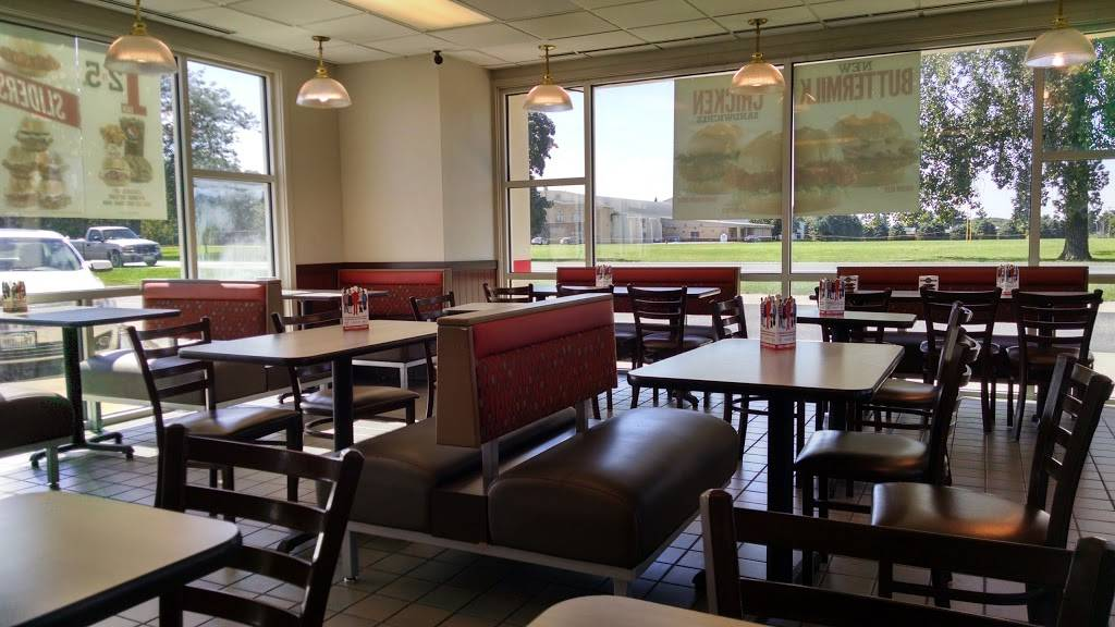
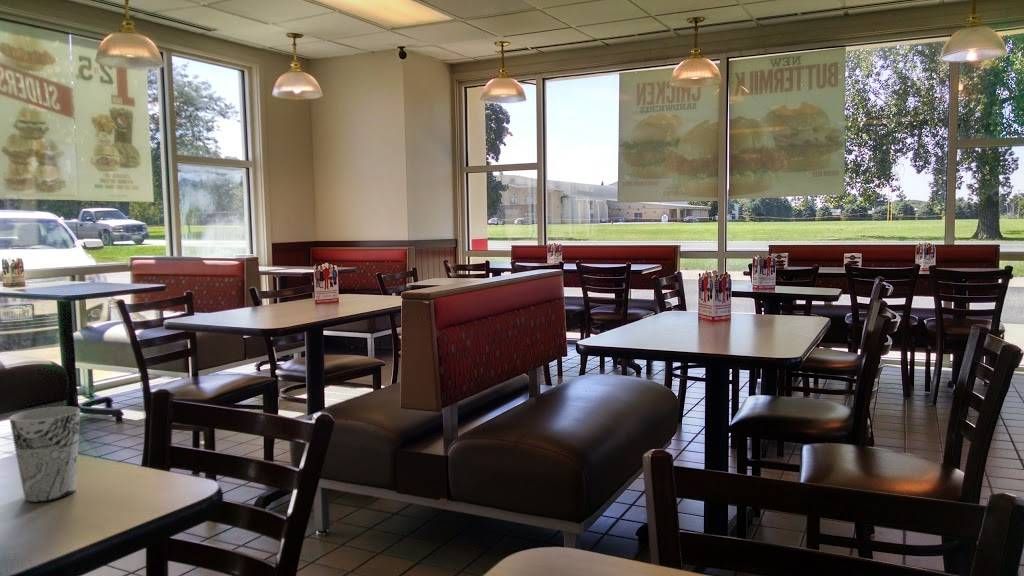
+ cup [8,406,81,503]
